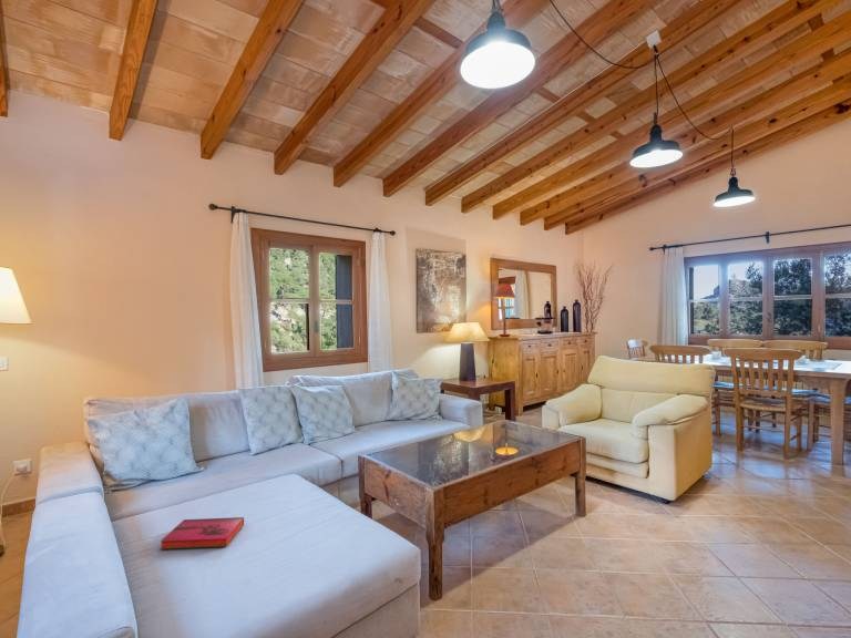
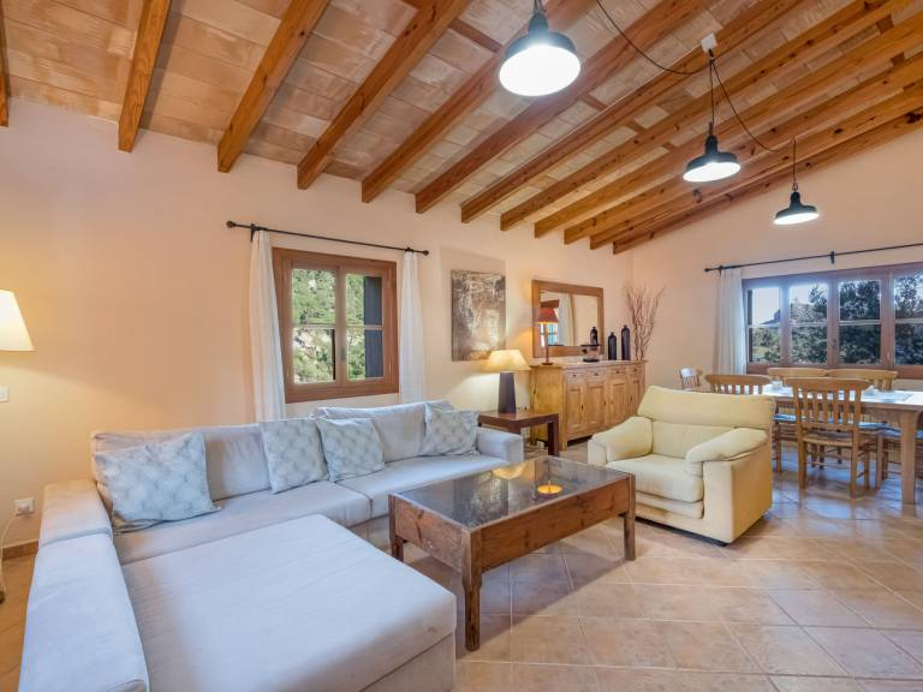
- hardback book [160,516,245,550]
